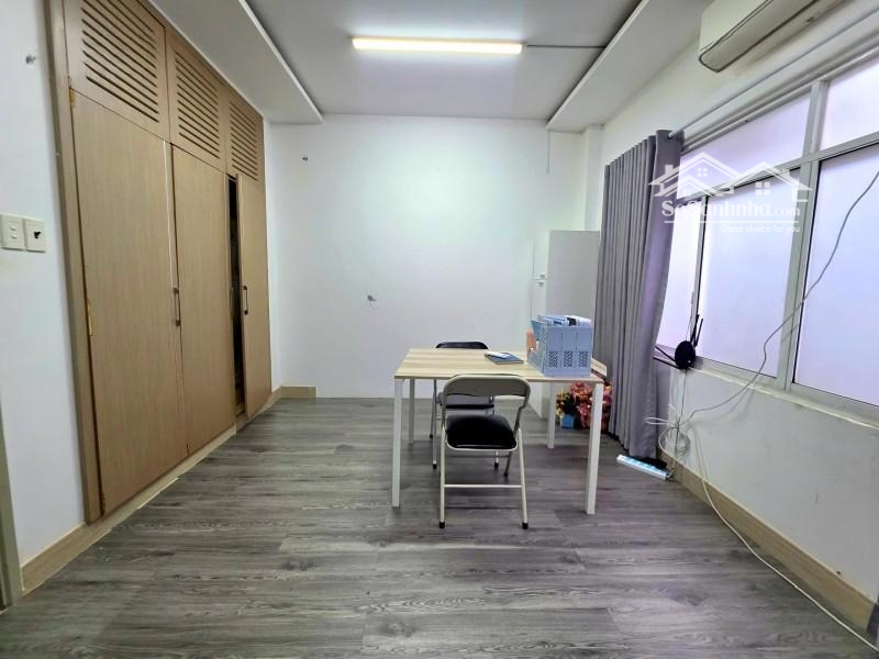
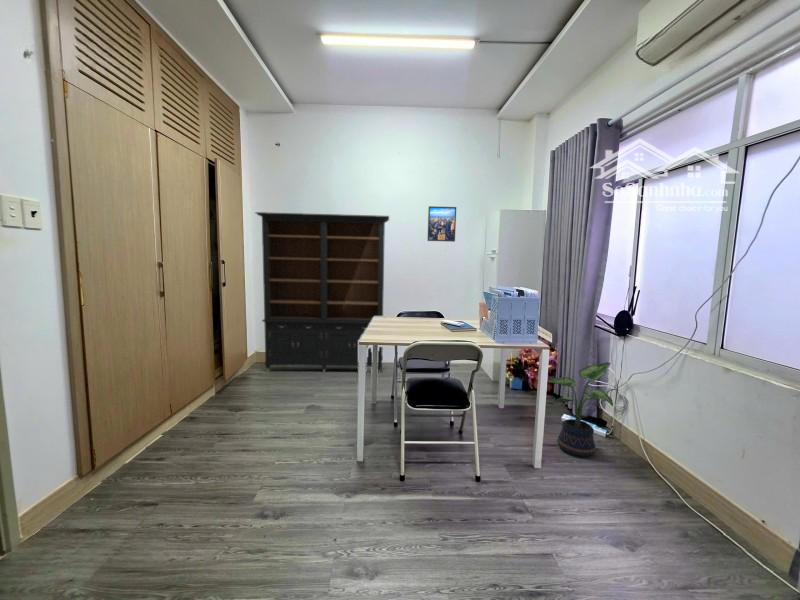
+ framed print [426,205,457,243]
+ bookcase [254,211,390,374]
+ potted plant [547,361,614,458]
